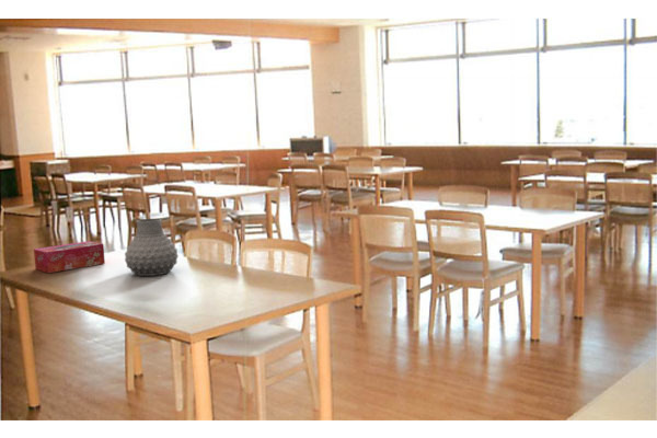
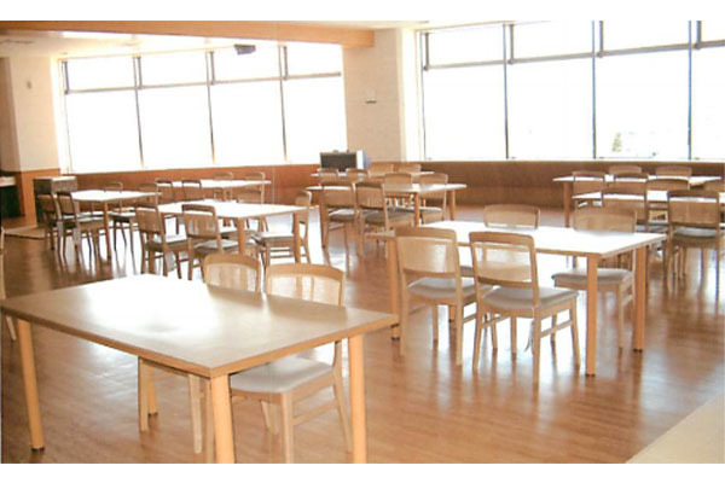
- vase [124,218,180,277]
- tissue box [33,240,106,274]
